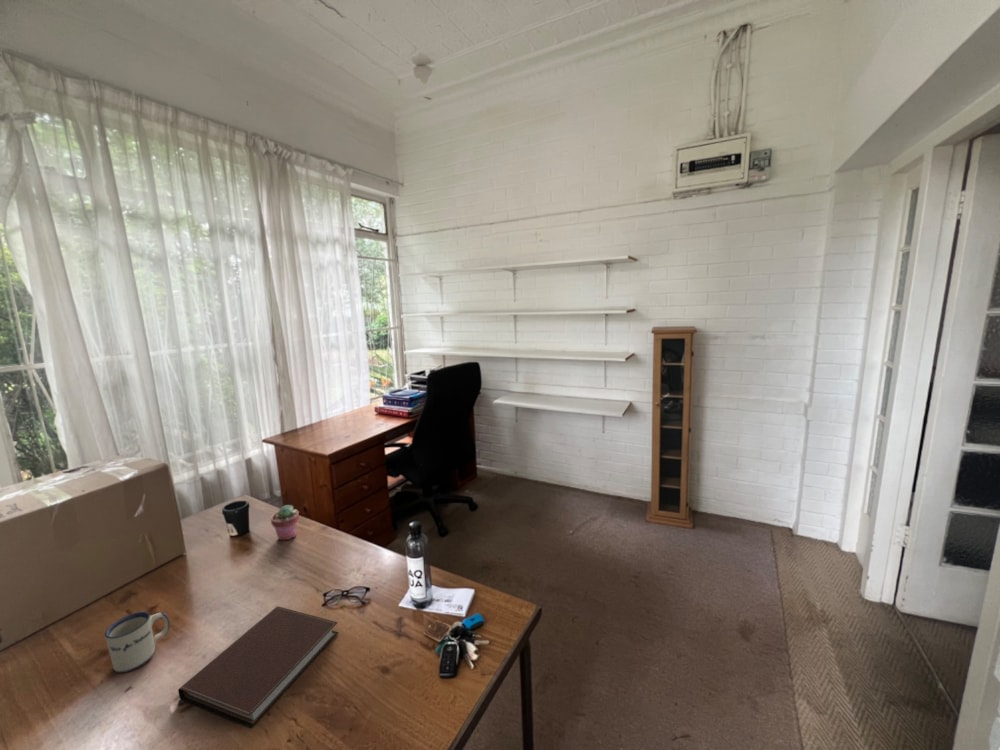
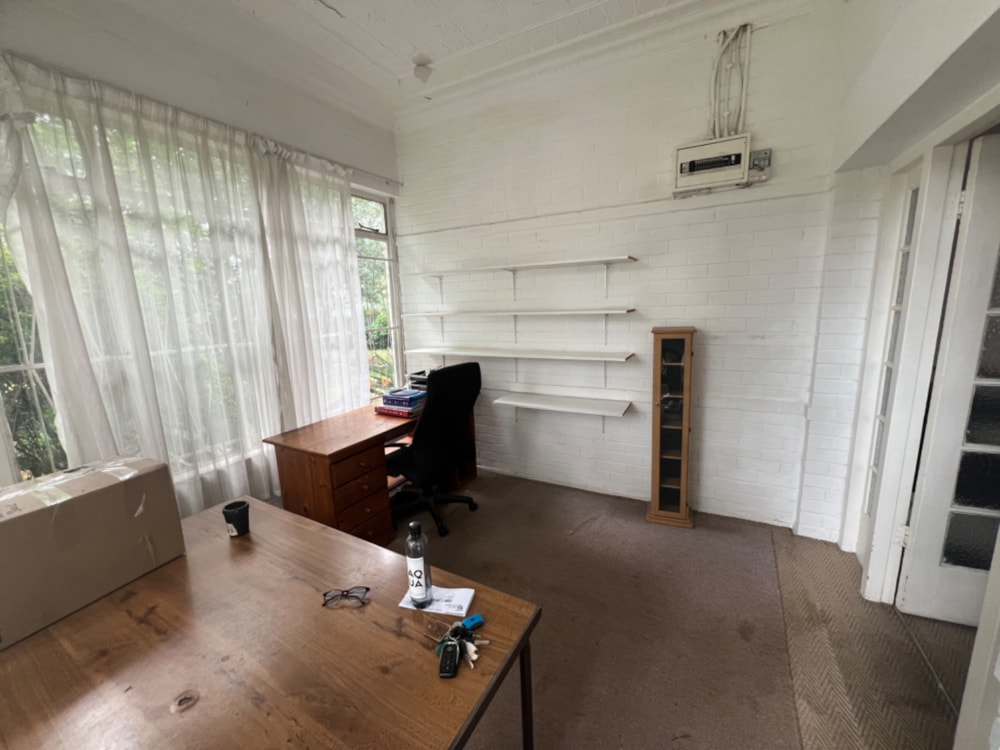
- potted succulent [270,504,300,541]
- notebook [177,606,340,730]
- mug [104,611,171,674]
